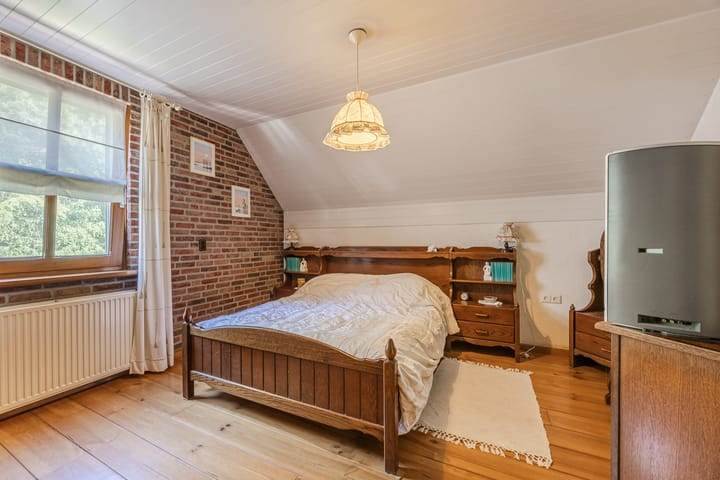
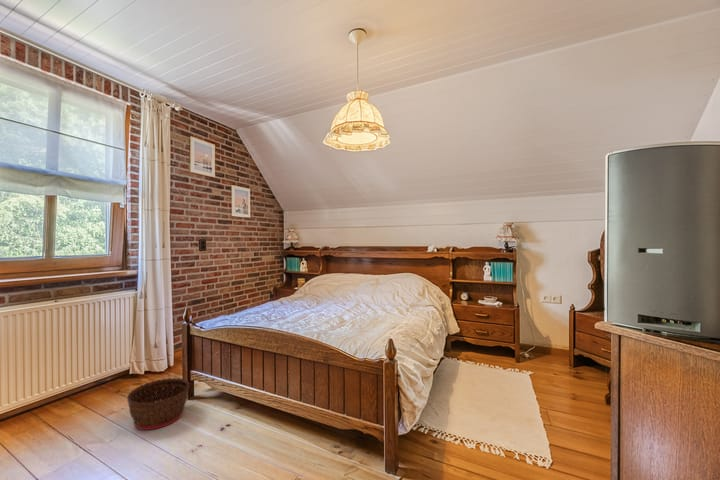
+ basket [126,377,191,431]
